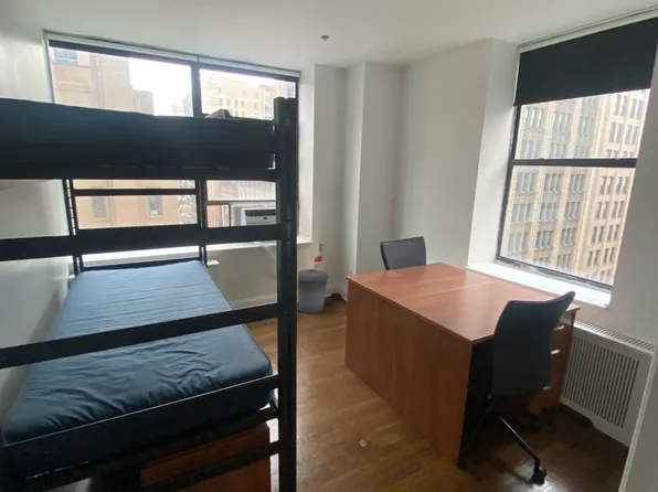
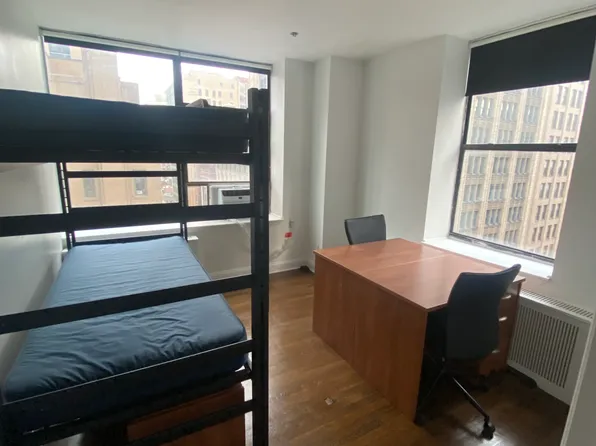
- trash can [297,268,330,314]
